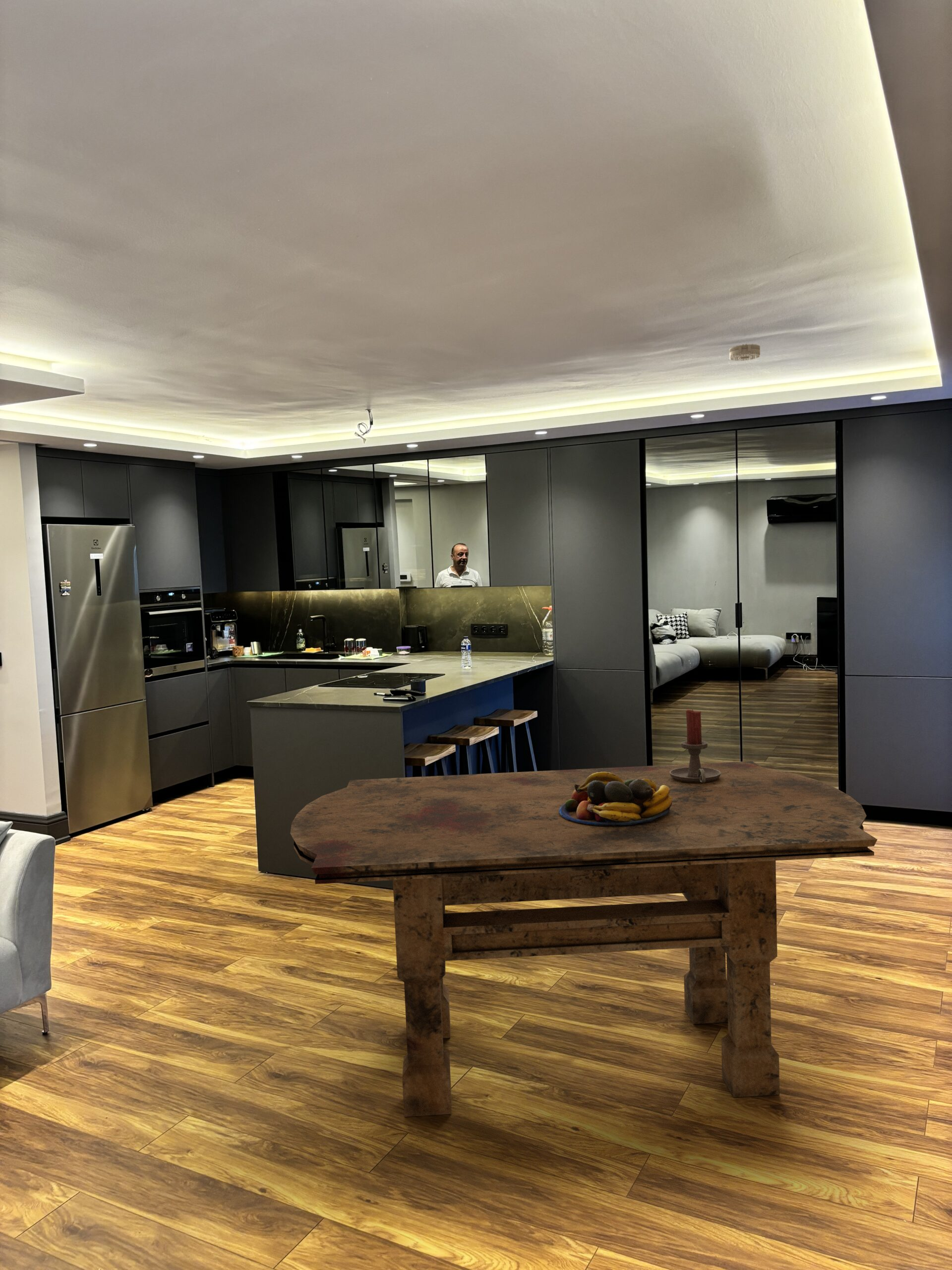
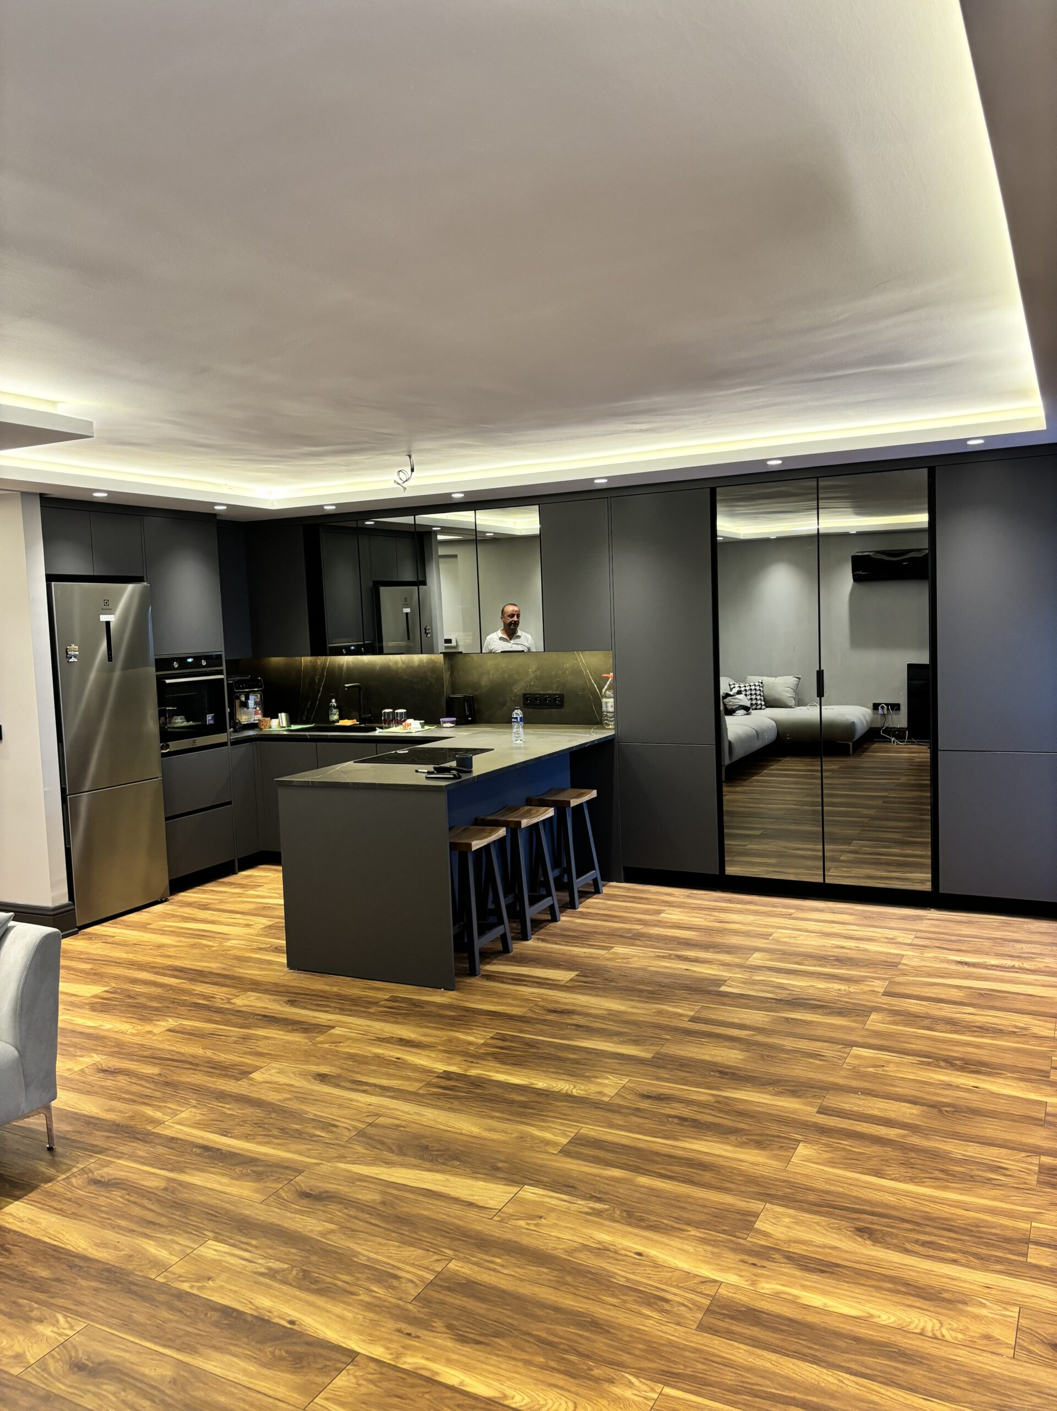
- fruit bowl [559,772,672,826]
- candle holder [670,709,721,783]
- smoke detector [729,344,761,361]
- dining table [290,761,878,1117]
